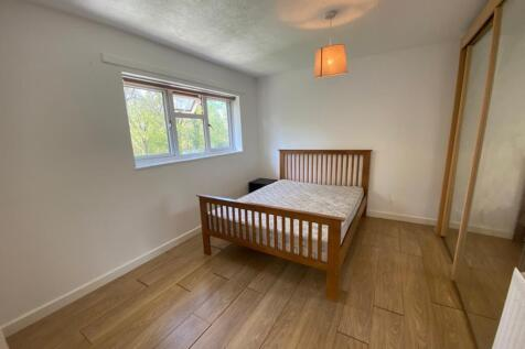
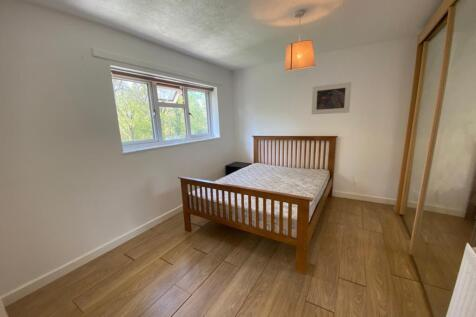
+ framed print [311,81,352,115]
